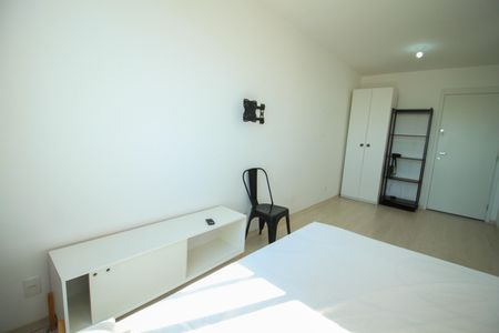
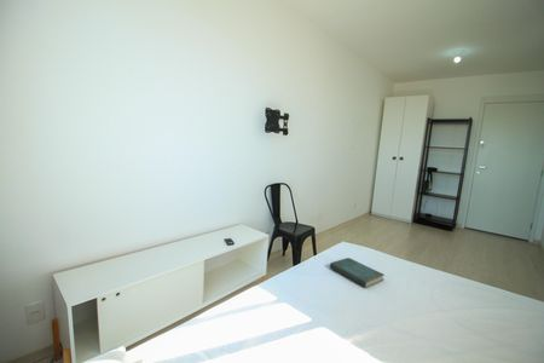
+ book [329,257,386,289]
